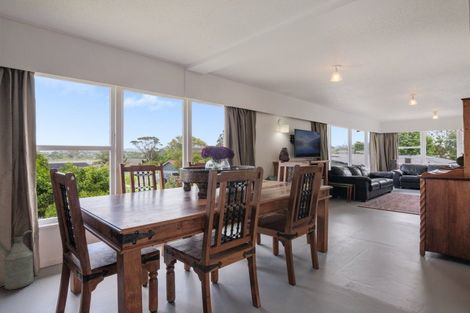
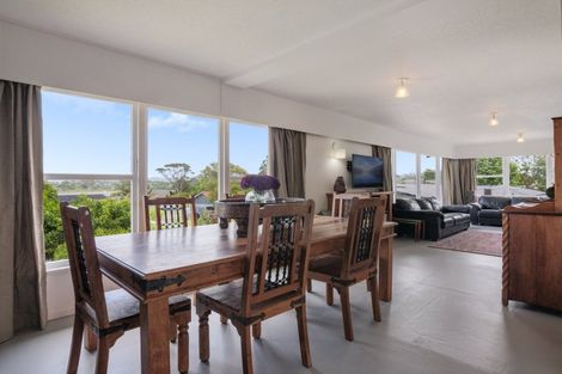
- watering can [0,230,36,290]
